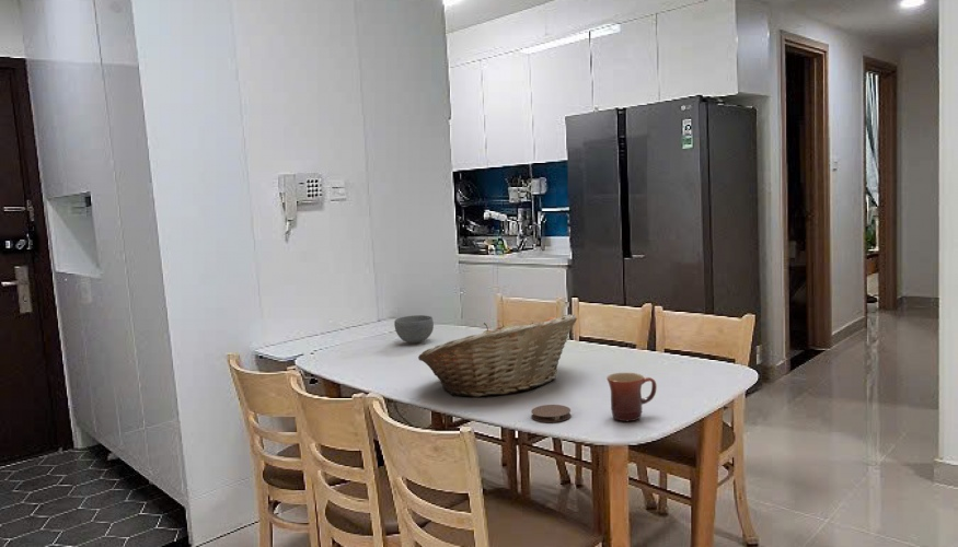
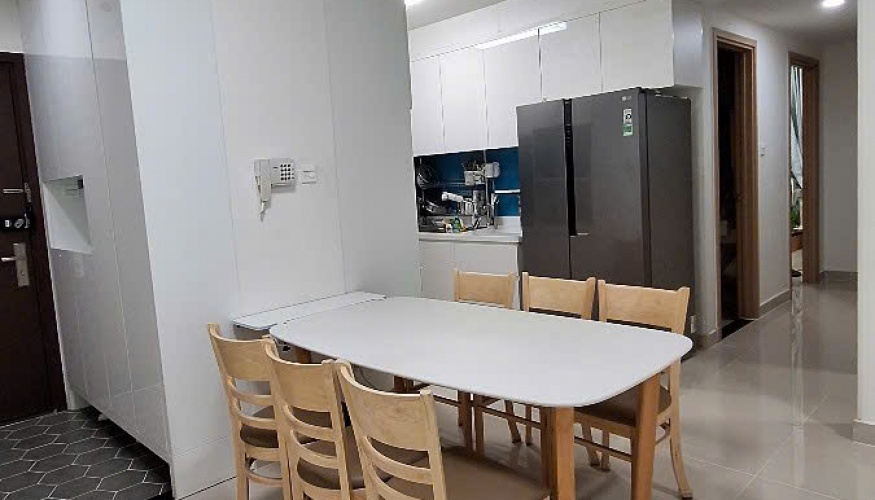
- coaster [530,404,573,423]
- bowl [393,314,435,345]
- mug [605,372,658,422]
- fruit basket [417,313,578,398]
